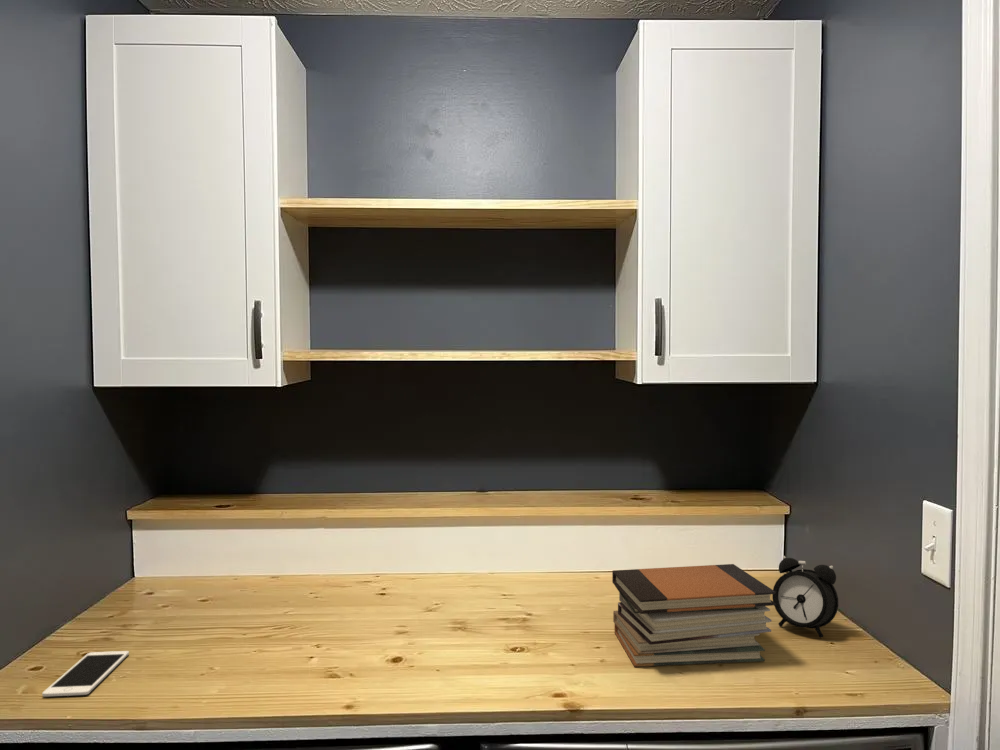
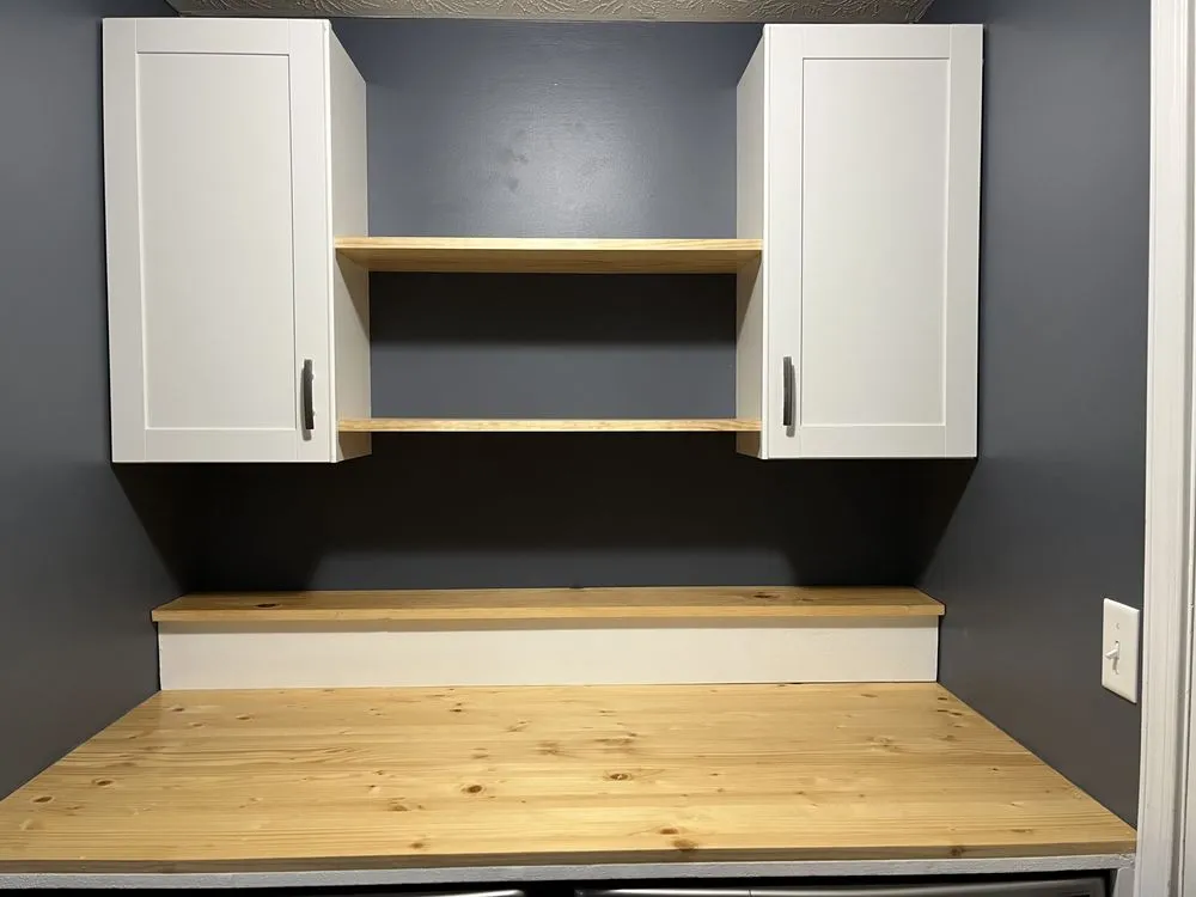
- cell phone [41,650,130,698]
- book stack [611,563,776,668]
- alarm clock [771,555,839,639]
